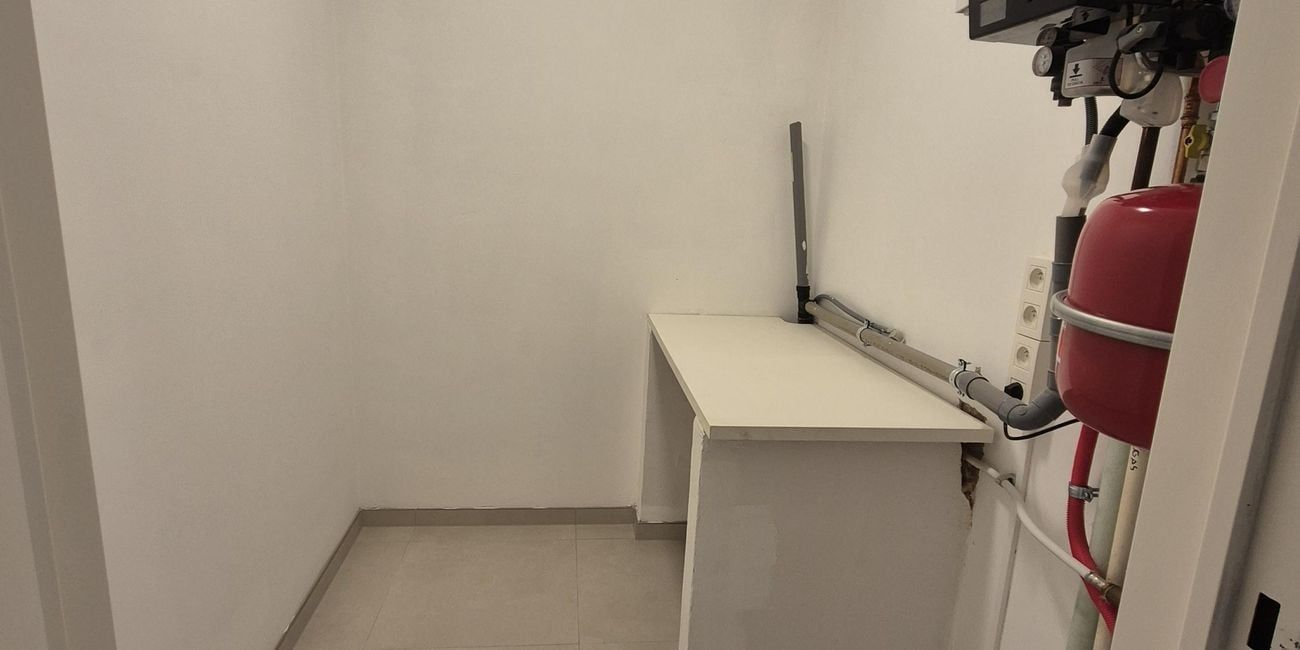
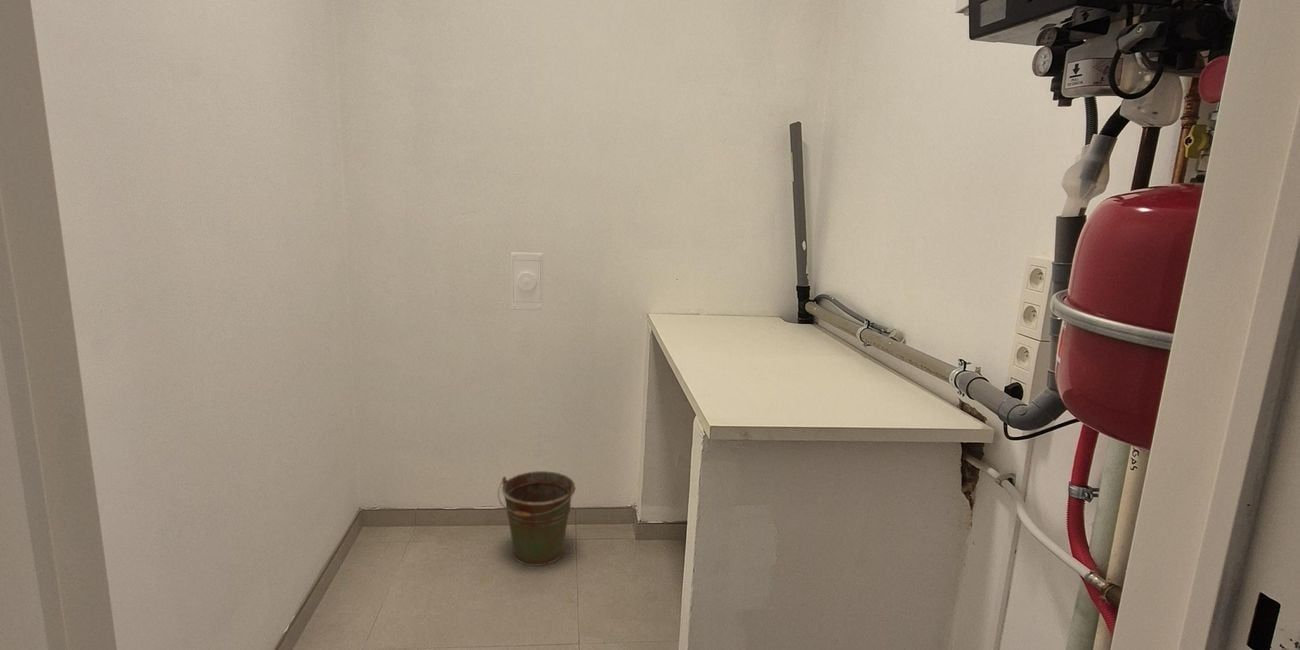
+ bucket [497,470,577,567]
+ light switch [510,251,544,311]
